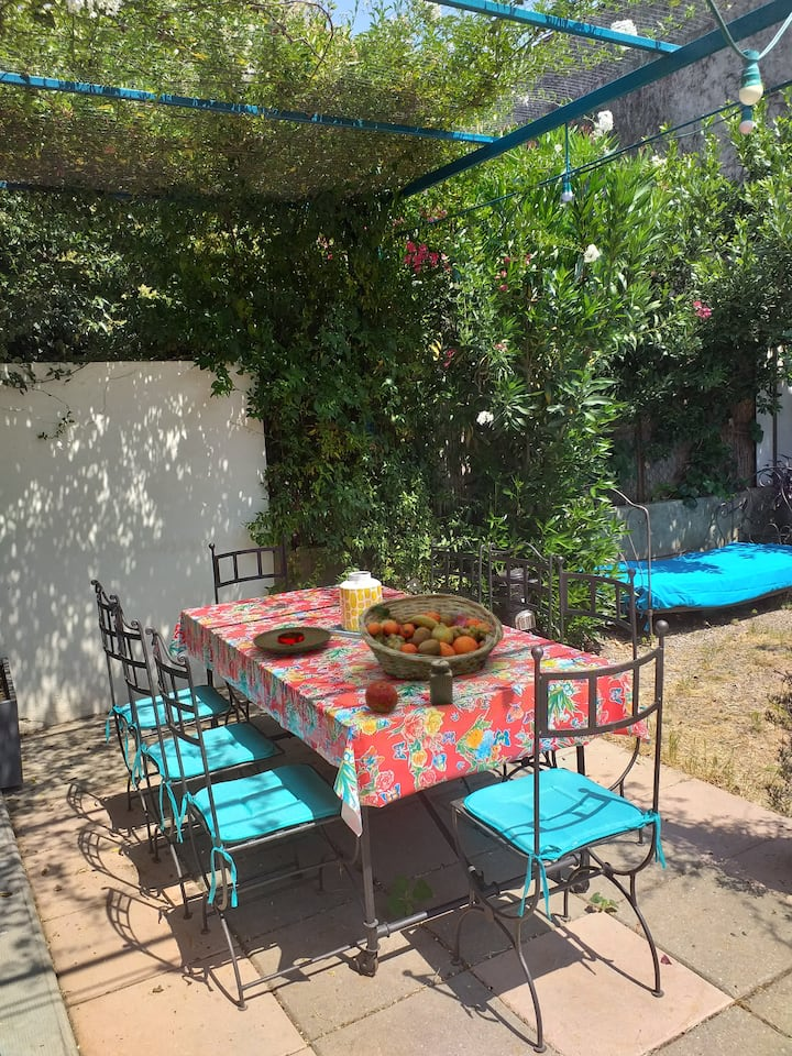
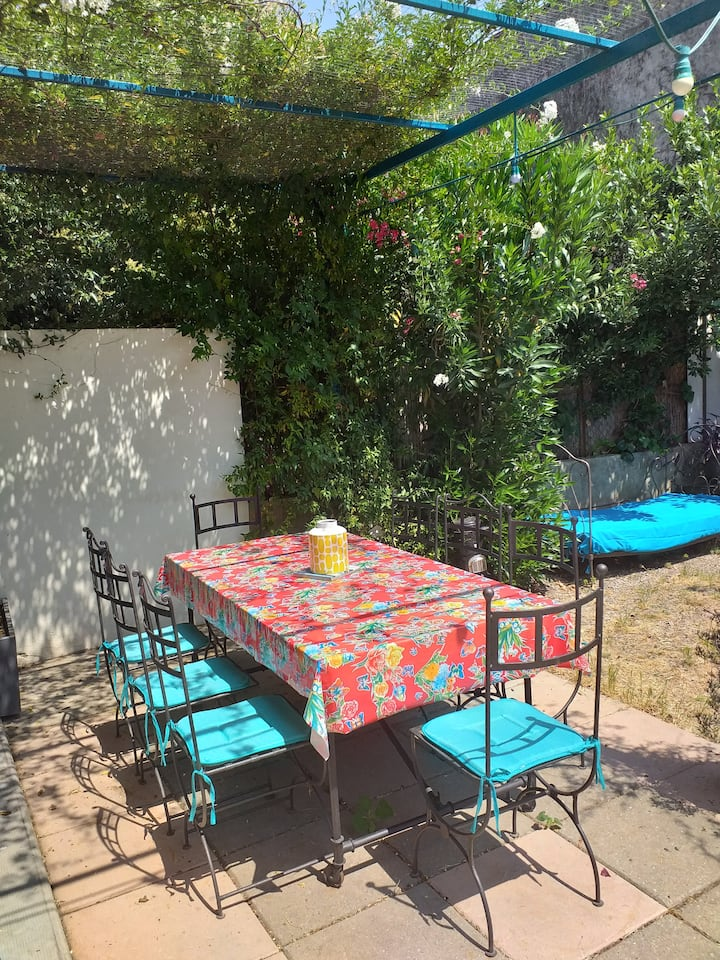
- plate [252,626,332,654]
- salt shaker [429,660,454,706]
- fruit basket [356,593,505,682]
- apple [364,680,399,713]
